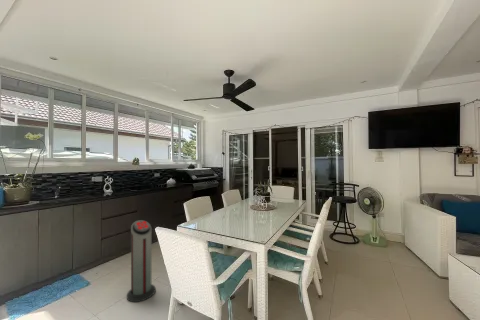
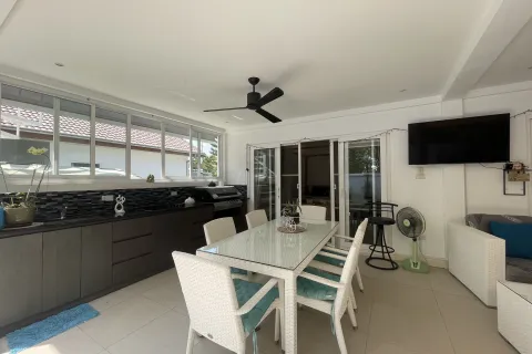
- air purifier [126,219,156,303]
